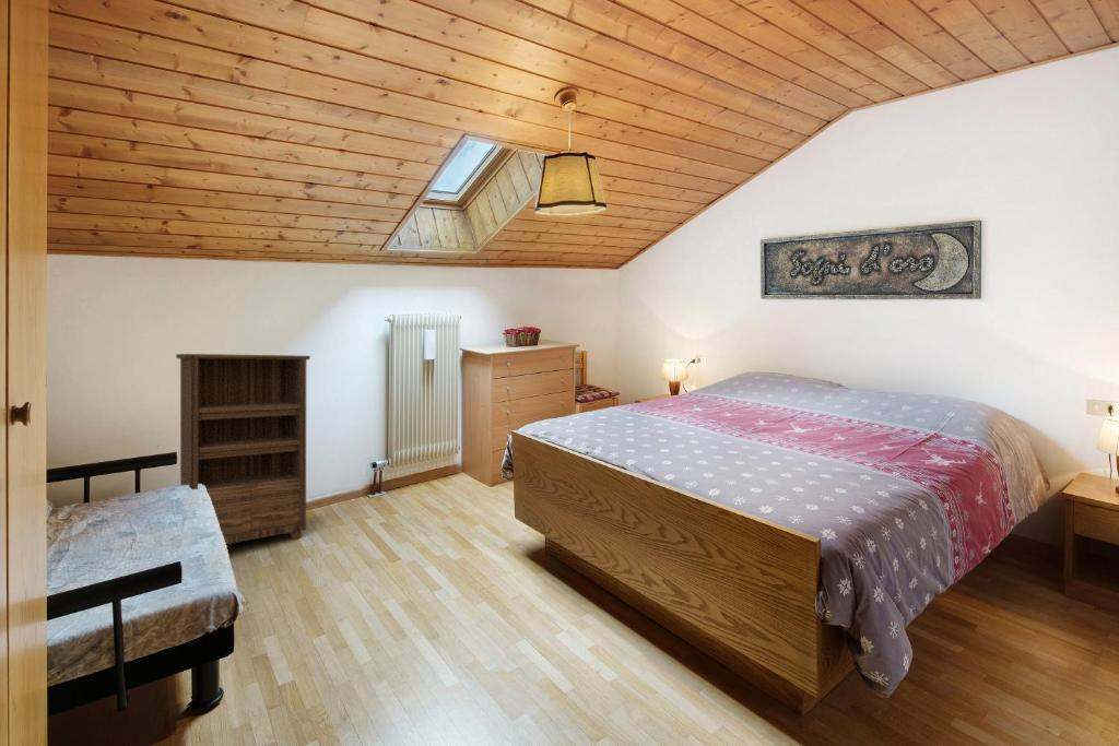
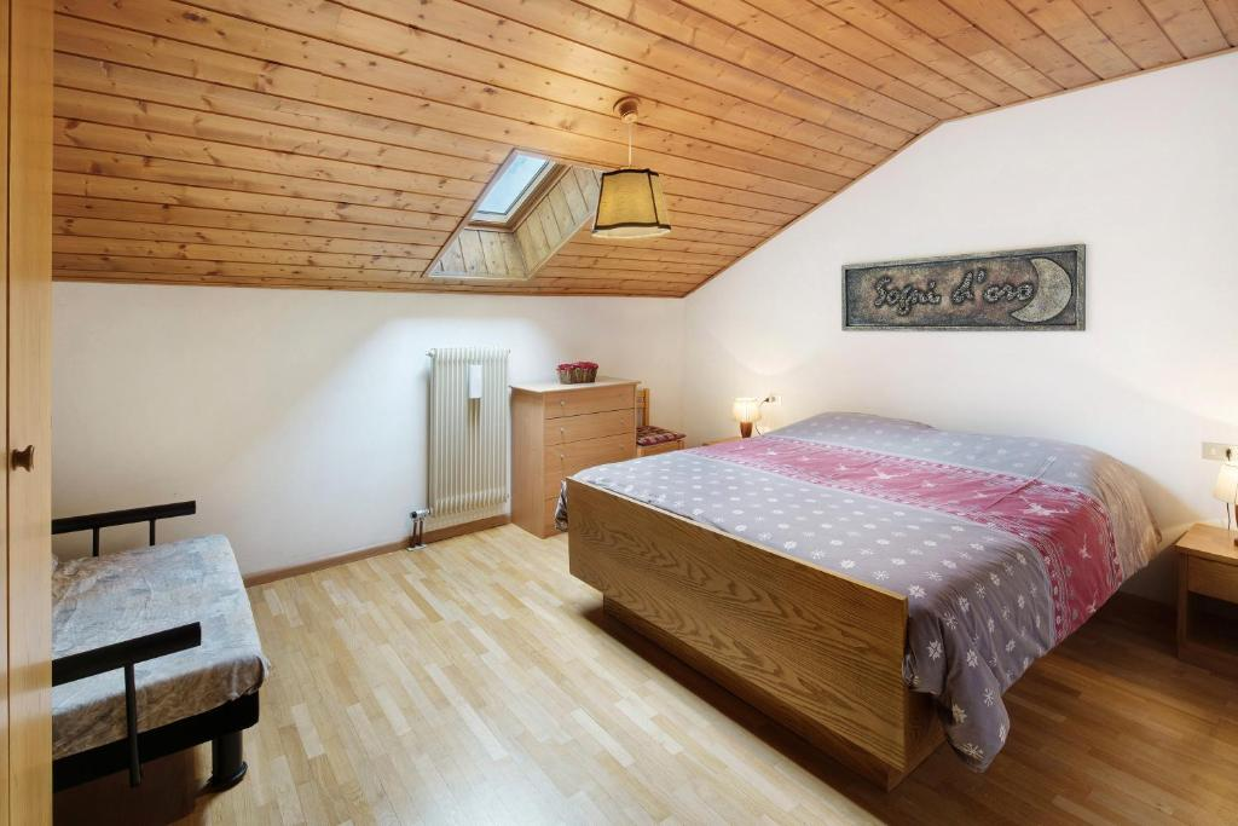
- bookshelf [175,353,311,545]
